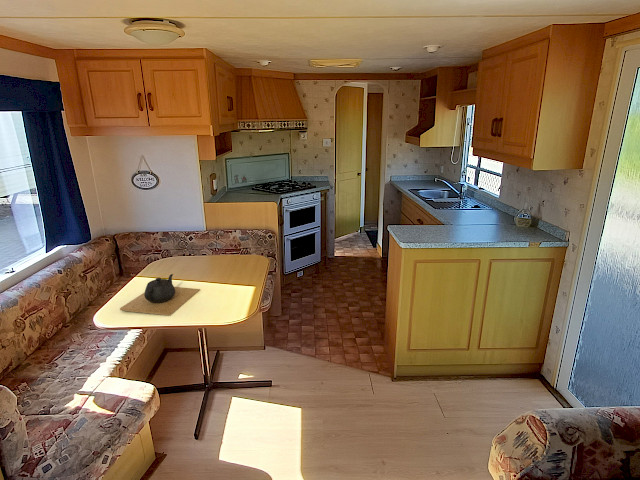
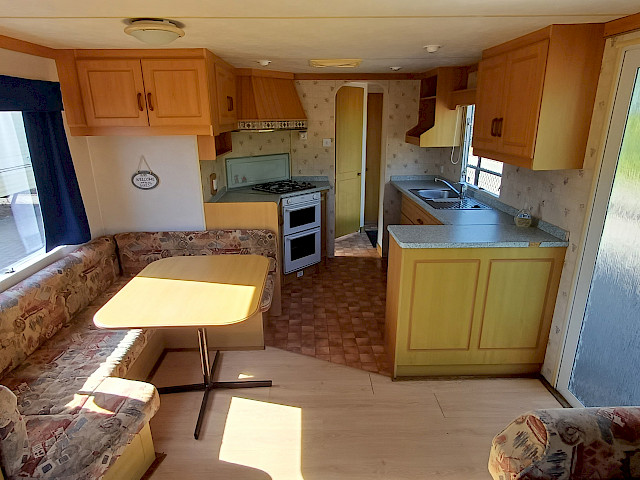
- teapot [119,273,201,316]
